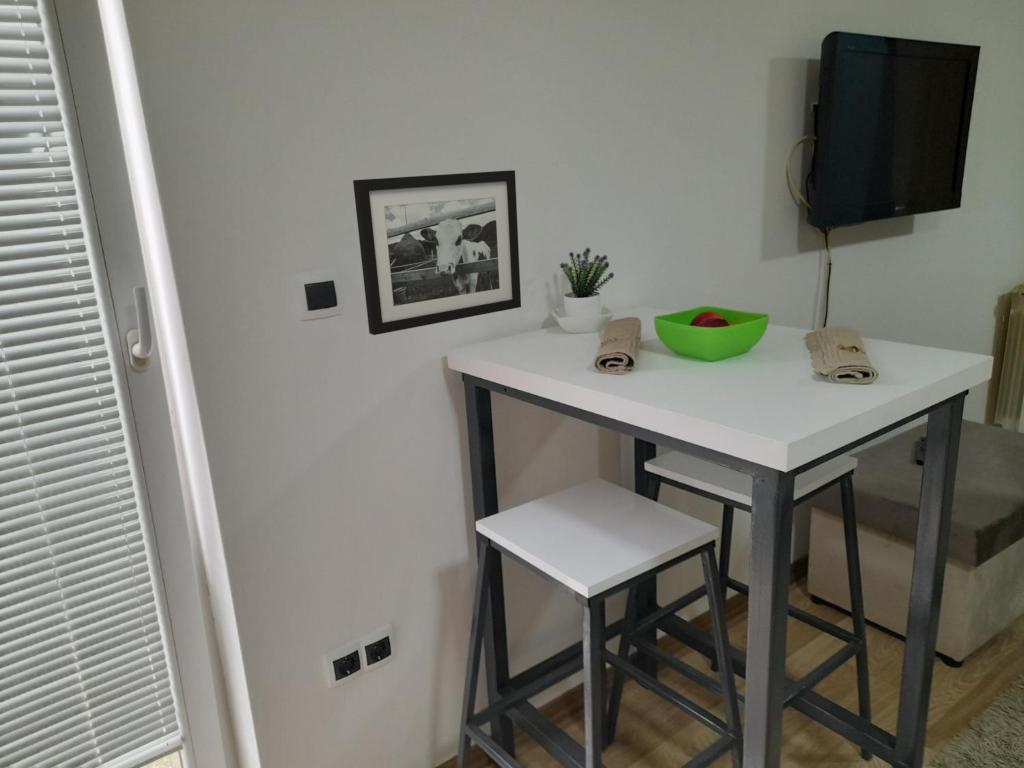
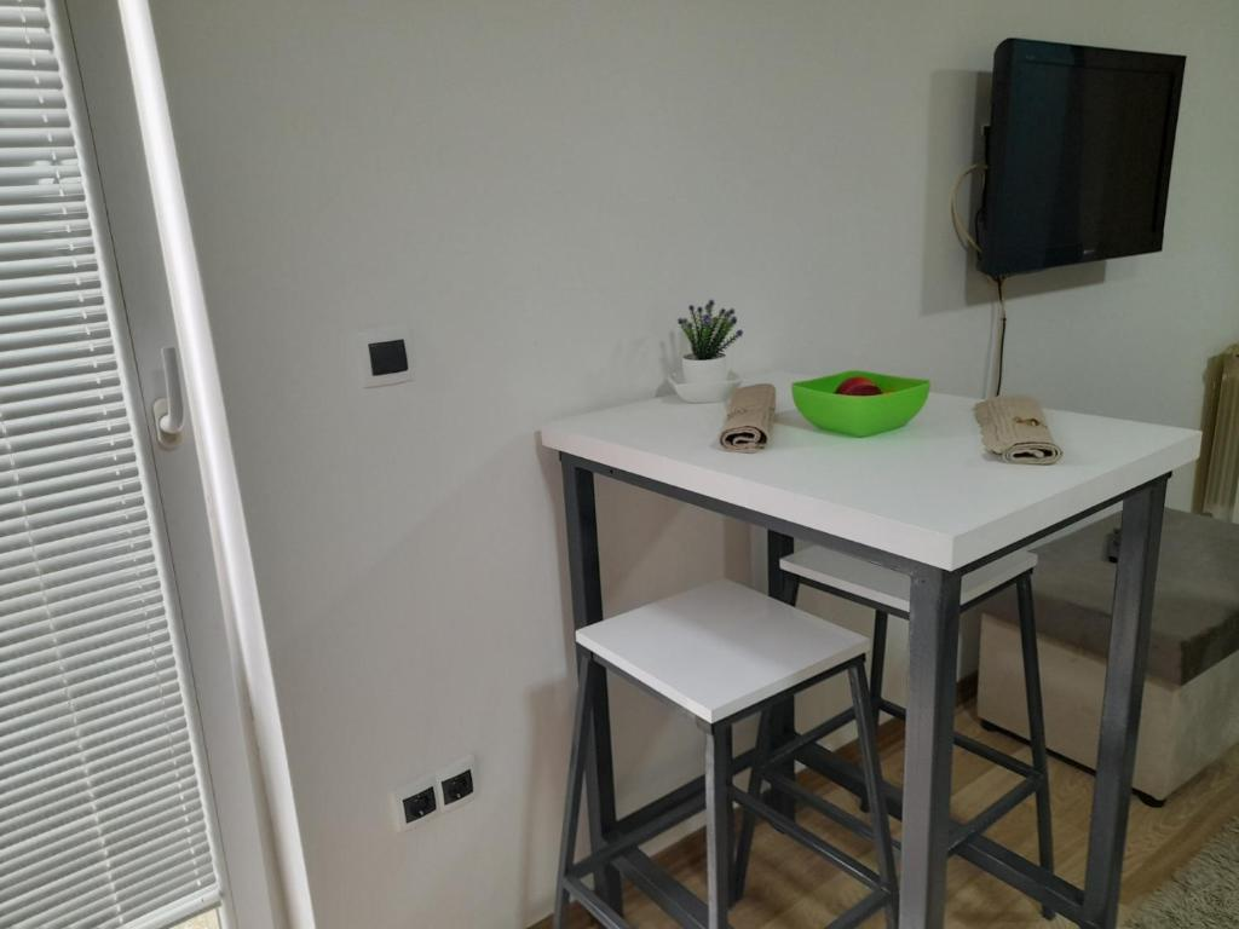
- picture frame [352,169,522,336]
